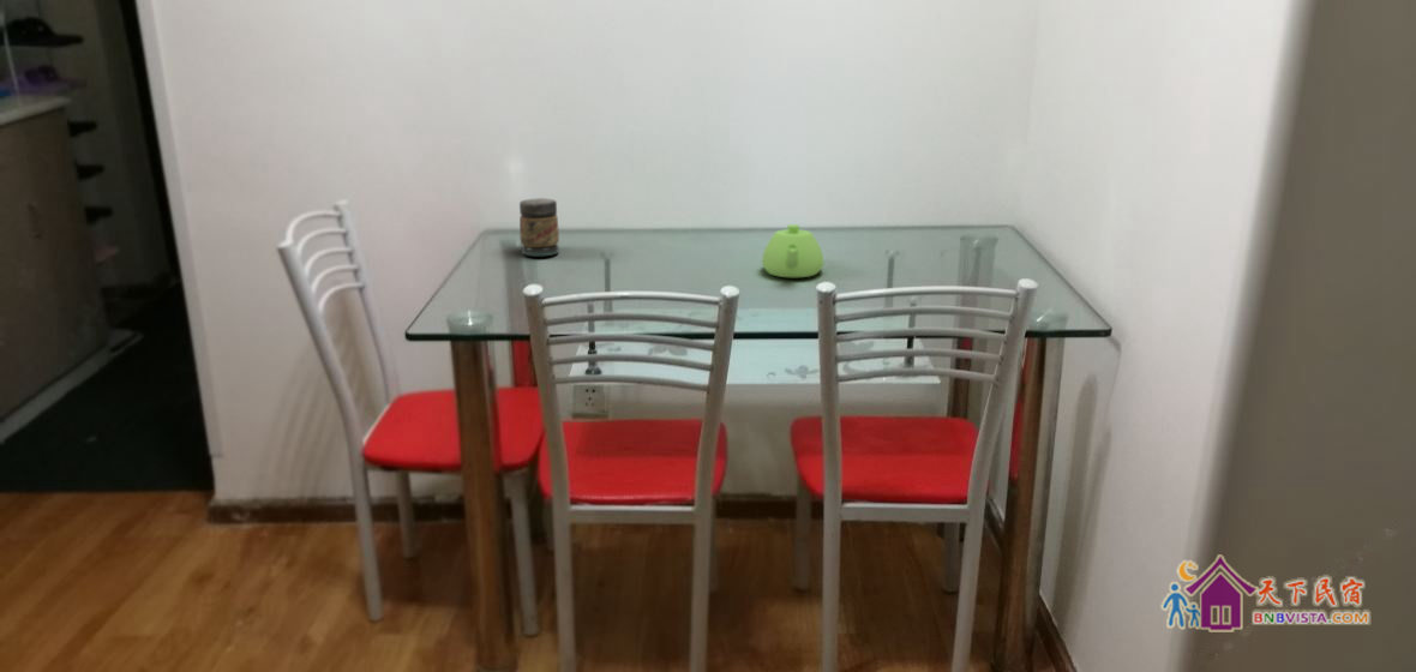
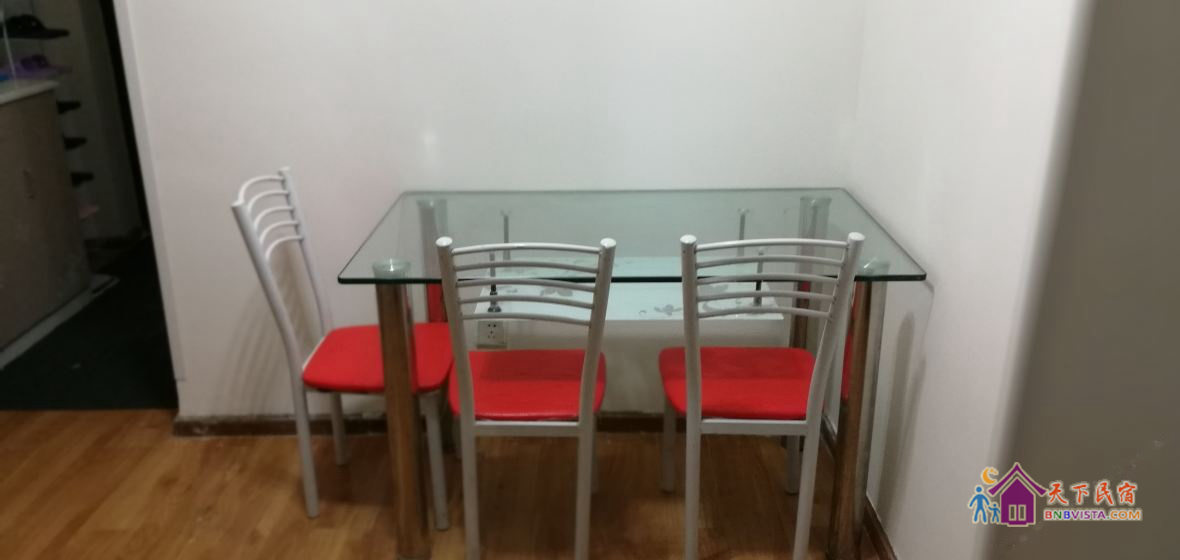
- teapot [761,223,824,278]
- jar [518,197,560,257]
